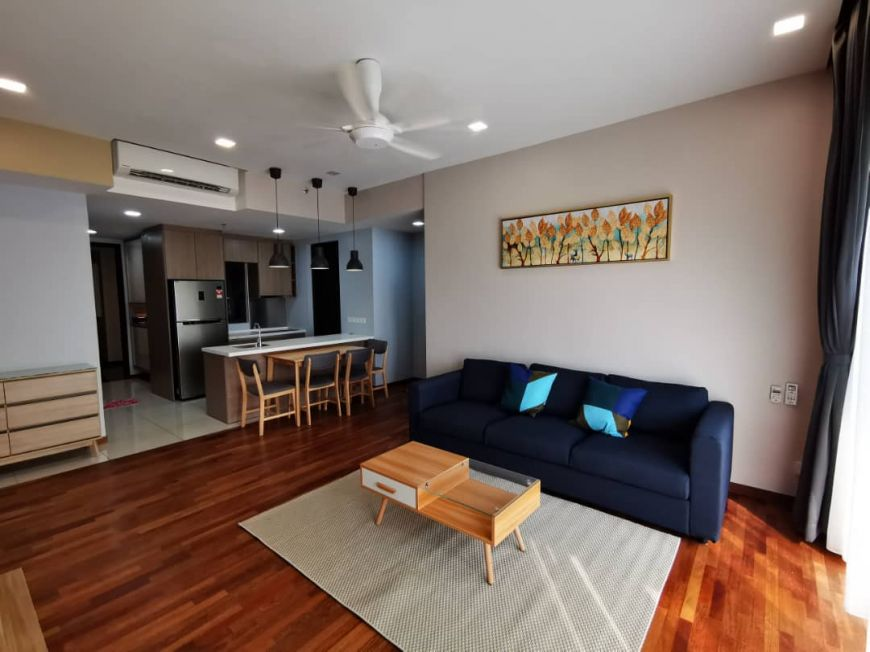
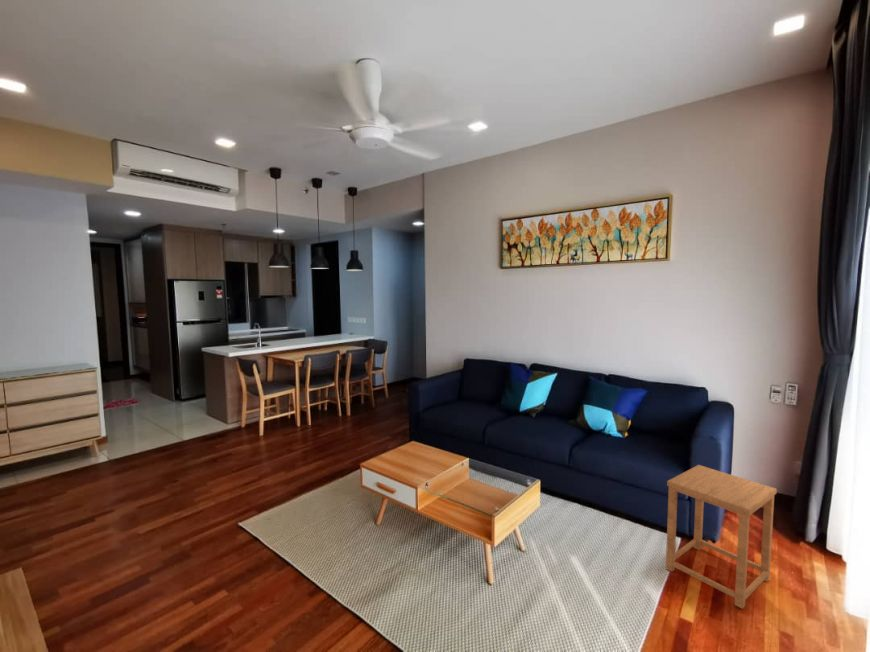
+ side table [665,464,778,610]
